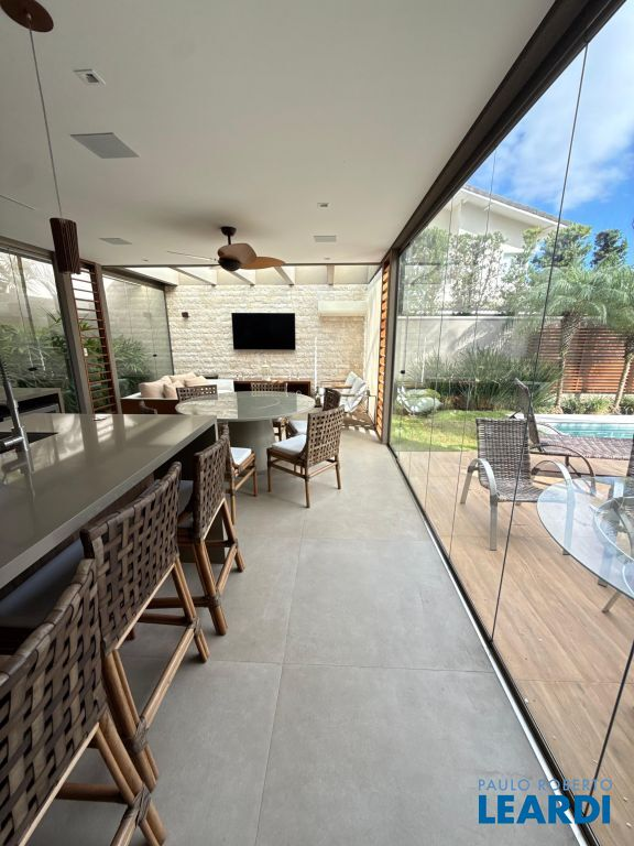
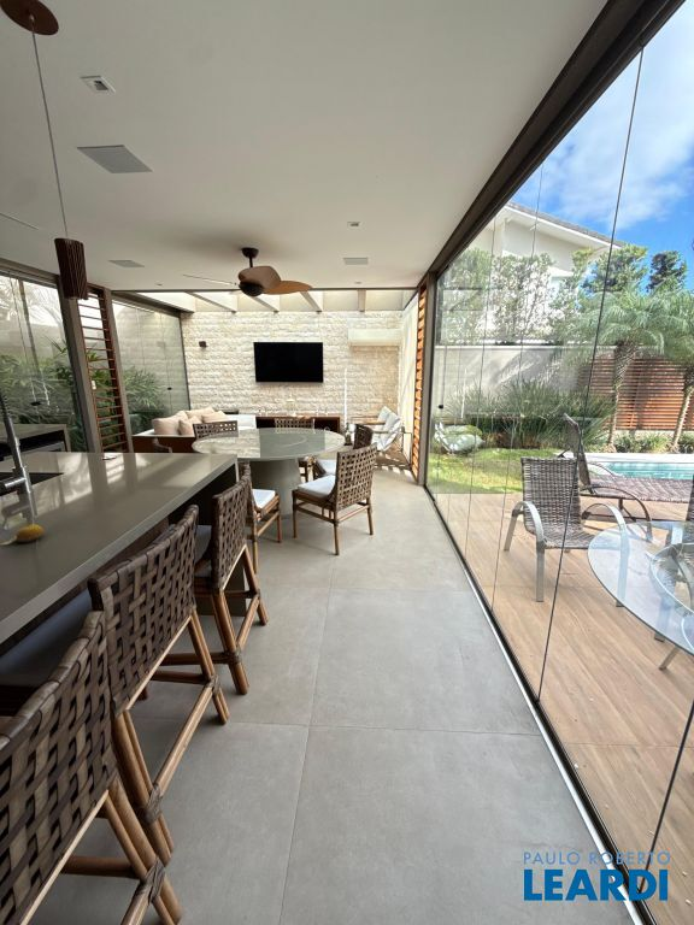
+ fruit [0,524,46,546]
